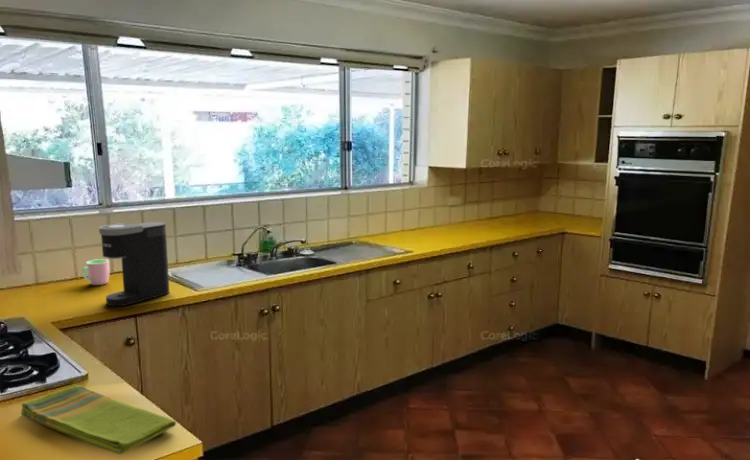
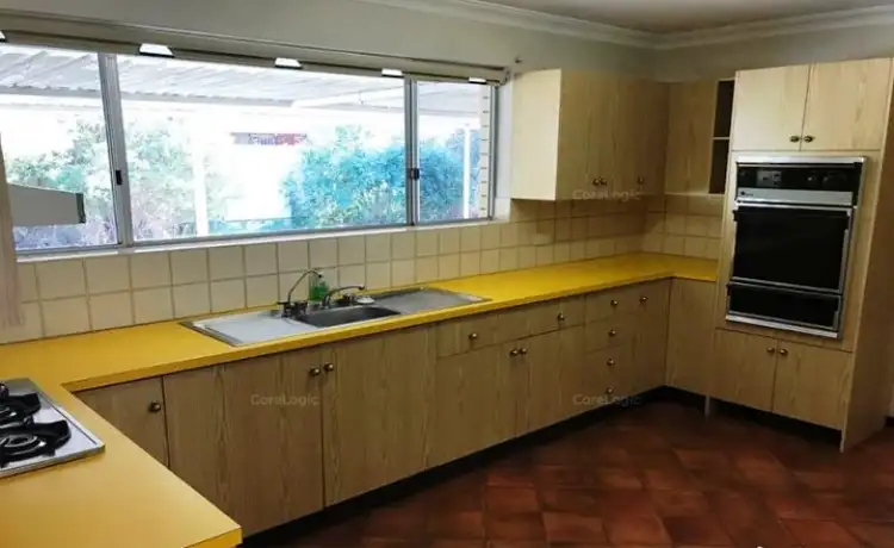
- dish towel [20,384,177,455]
- cup [81,258,110,286]
- coffee maker [98,221,170,307]
